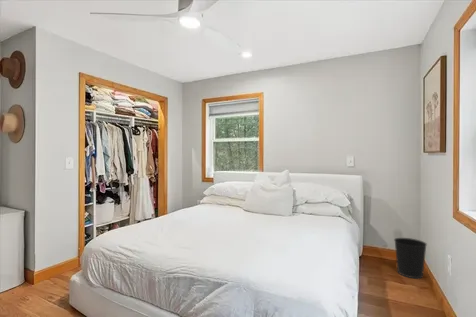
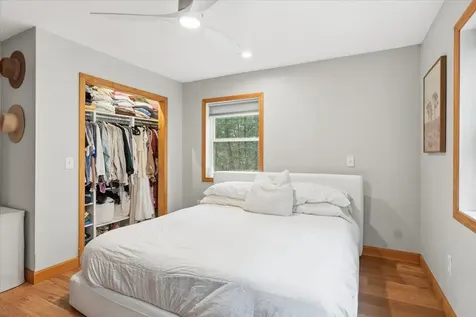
- wastebasket [393,237,428,279]
